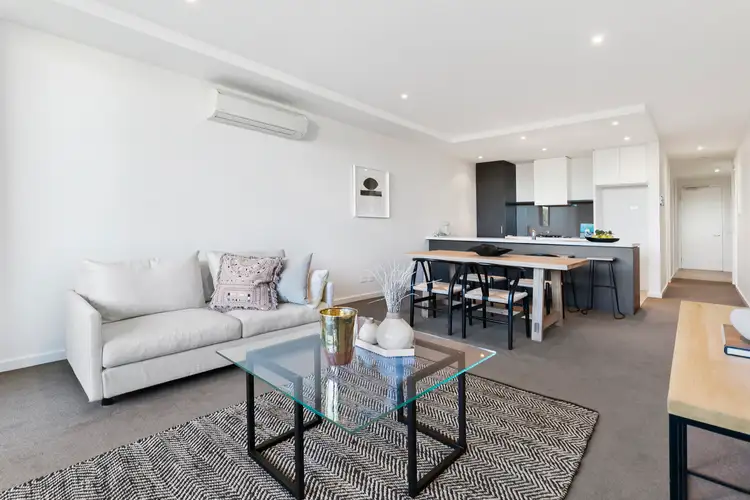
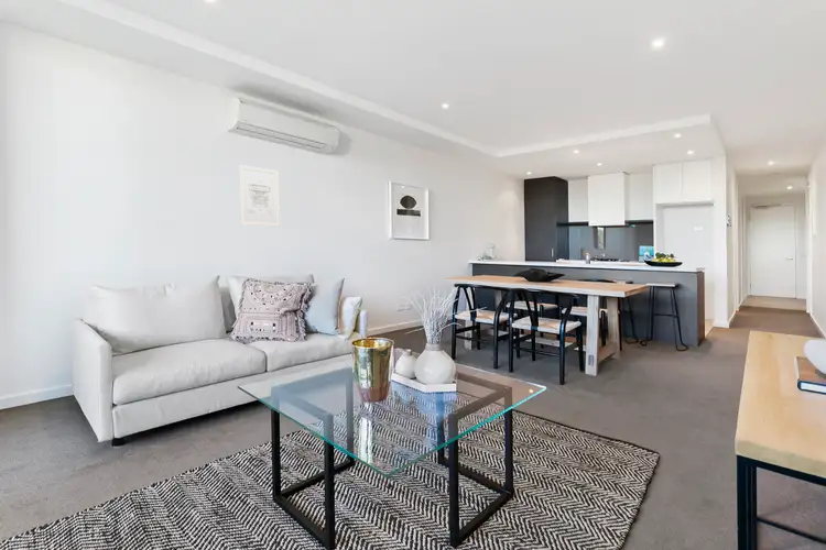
+ wall art [238,164,281,228]
